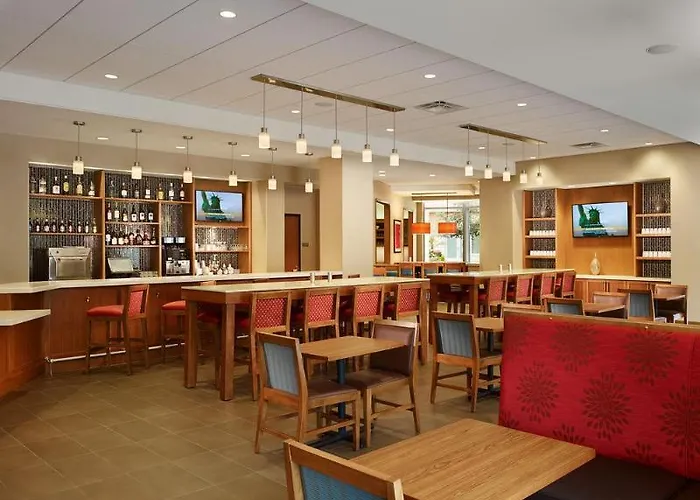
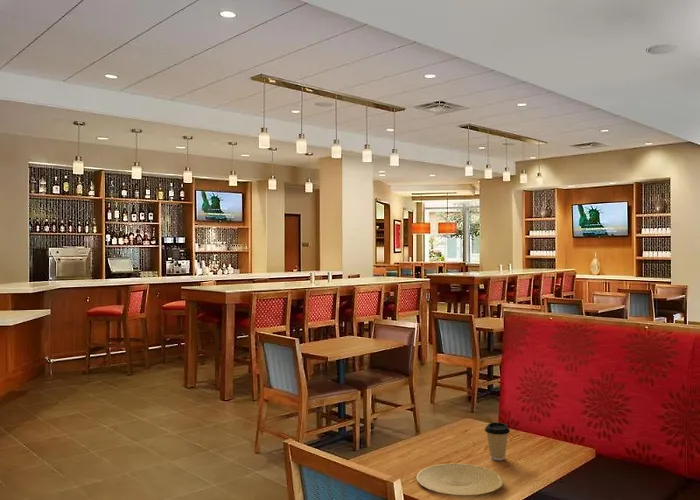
+ coffee cup [484,421,511,461]
+ plate [415,463,504,496]
